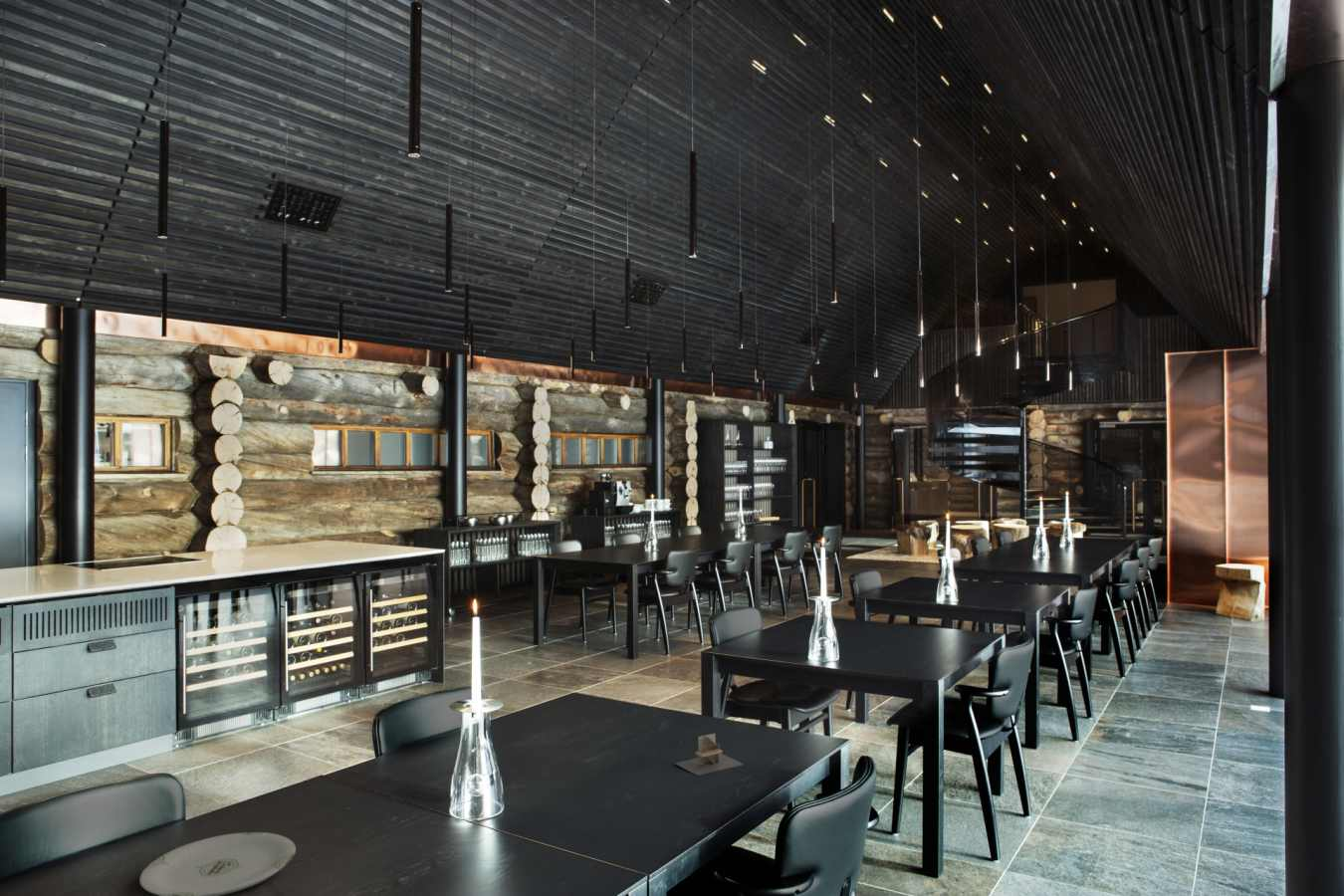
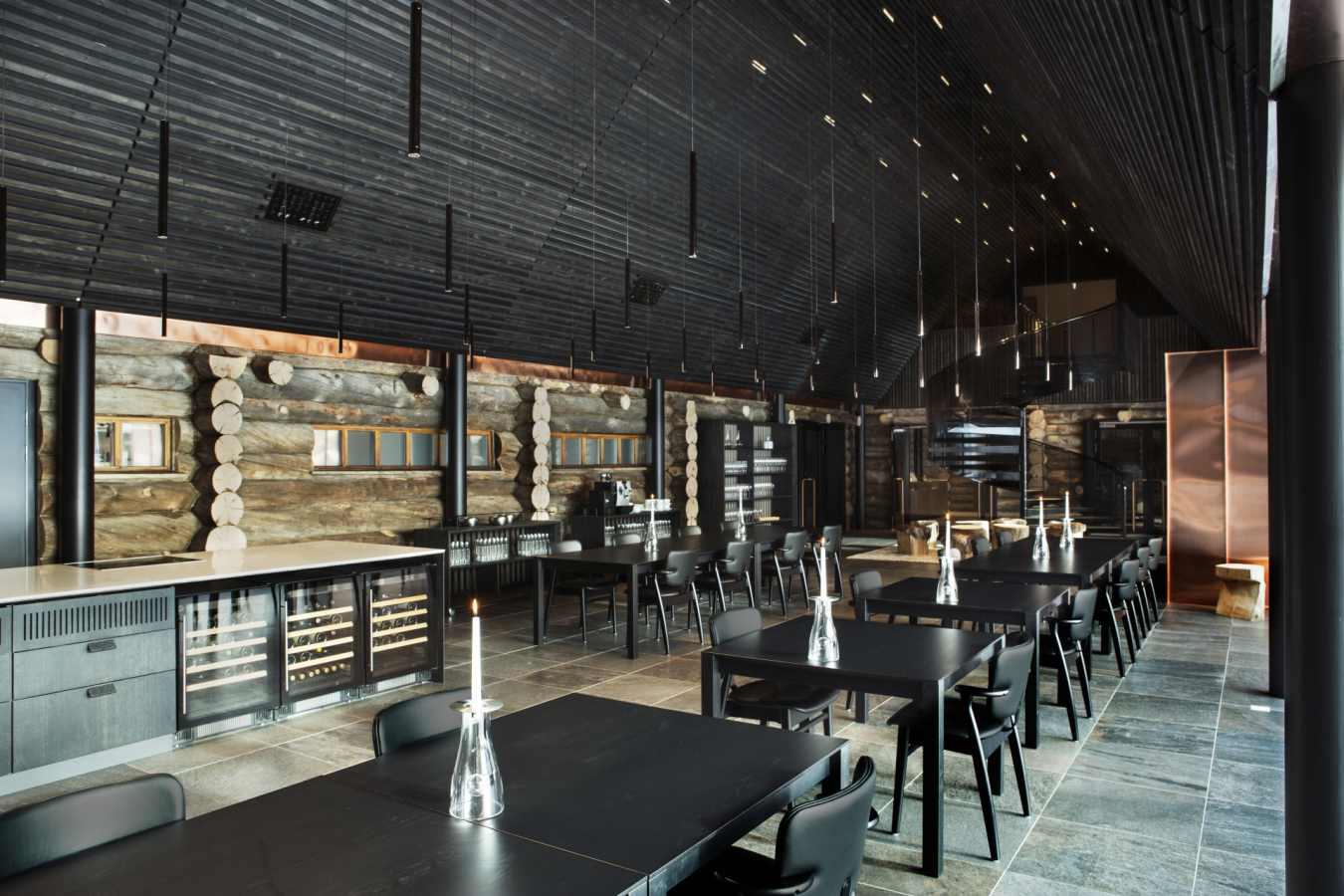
- plate [138,831,297,896]
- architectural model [674,733,745,777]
